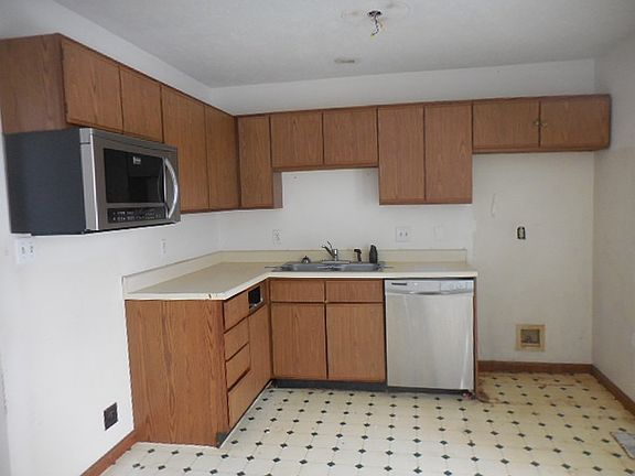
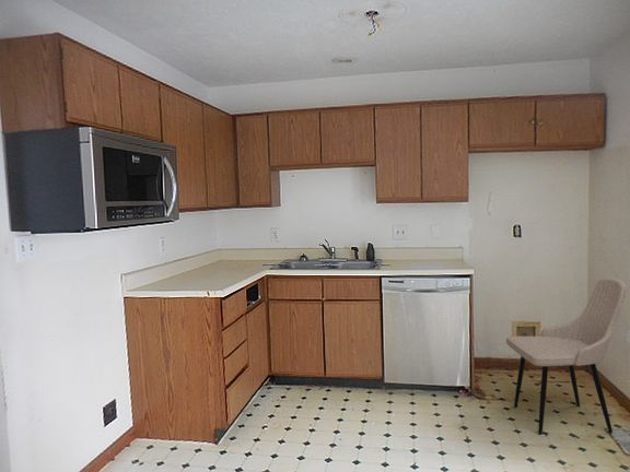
+ dining chair [505,276,628,435]
